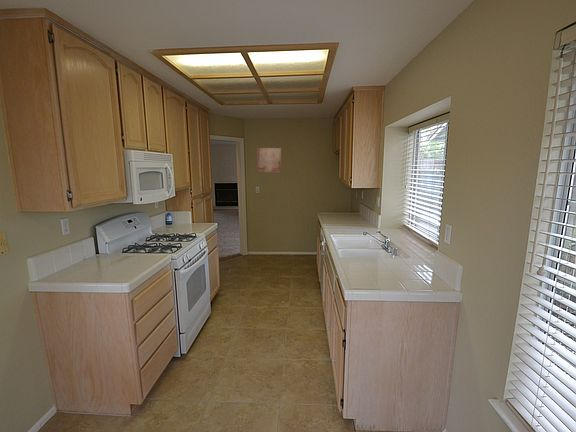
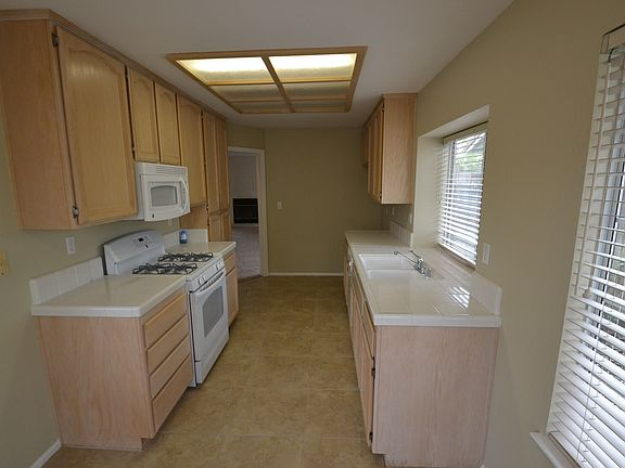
- wall art [256,147,282,173]
